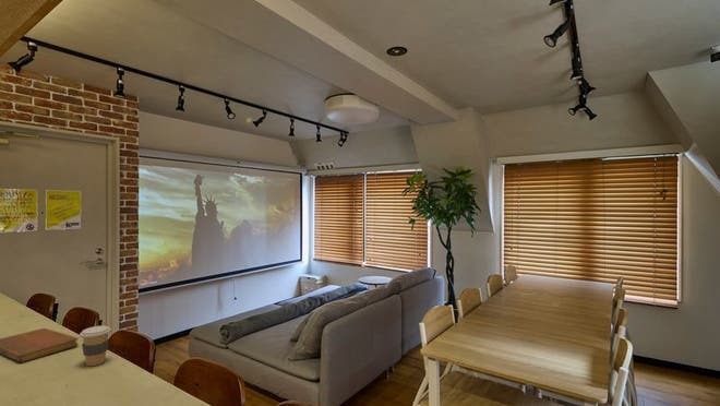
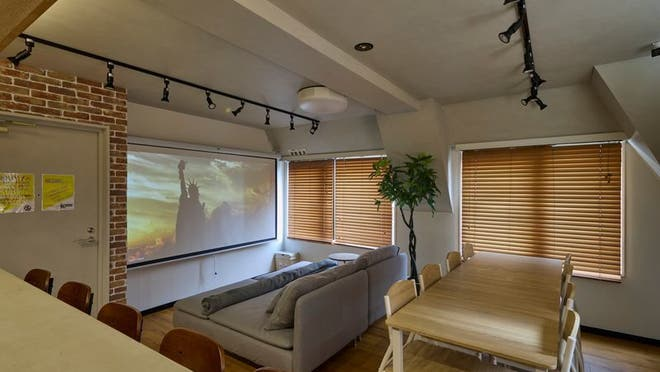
- notebook [0,327,80,363]
- coffee cup [79,324,112,367]
